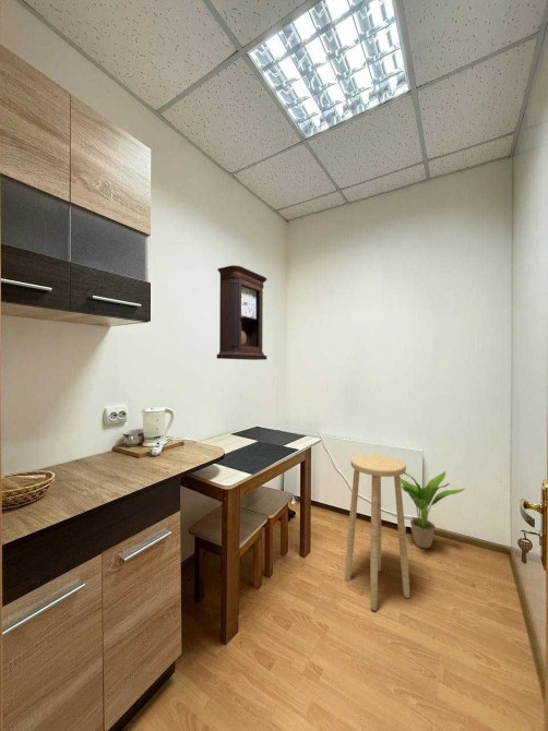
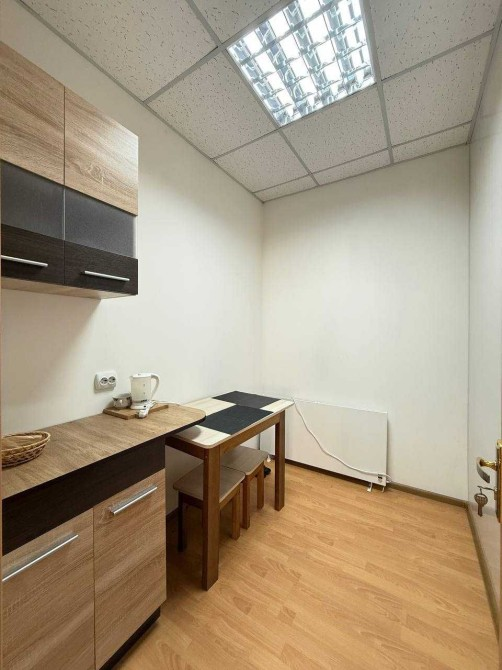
- pendulum clock [216,264,269,361]
- potted plant [401,470,466,550]
- stool [344,453,410,612]
